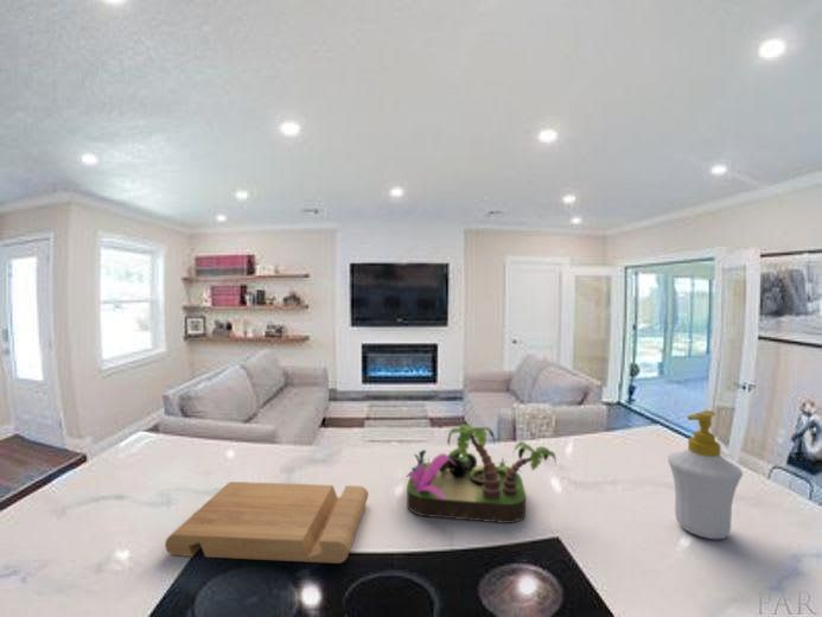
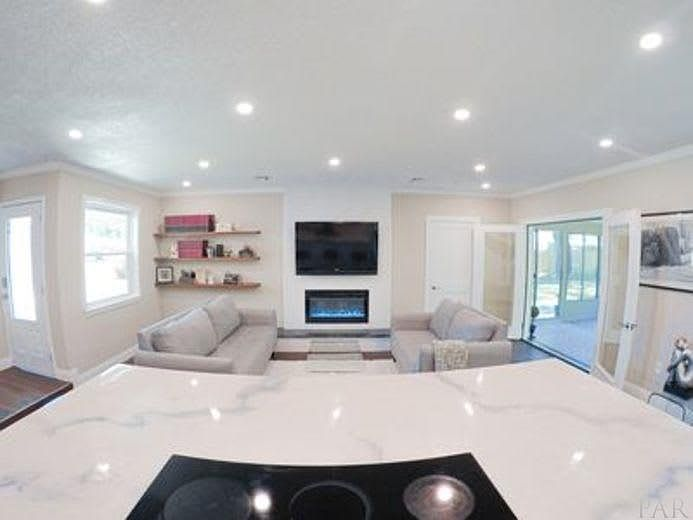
- cutting board [164,481,370,565]
- plant [406,424,557,524]
- soap bottle [667,409,744,540]
